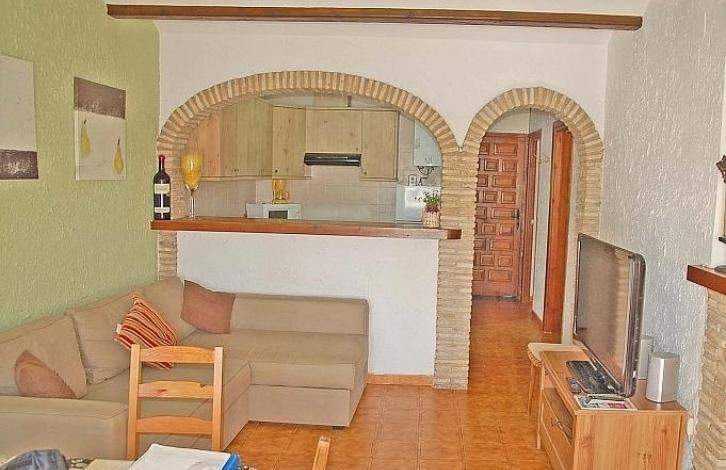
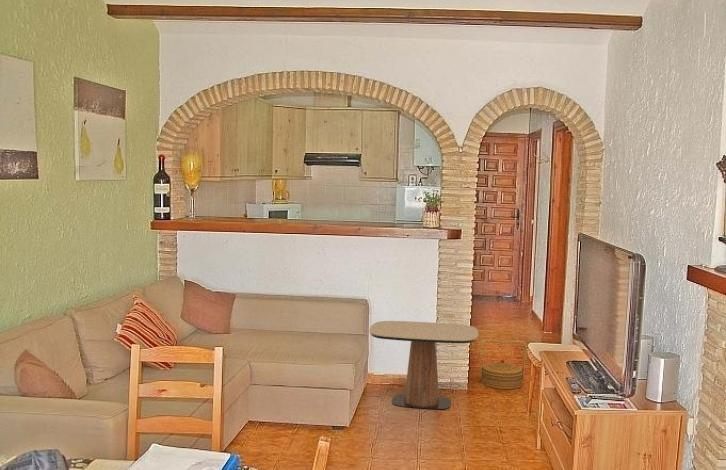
+ basket [479,338,527,390]
+ side table [368,320,479,410]
